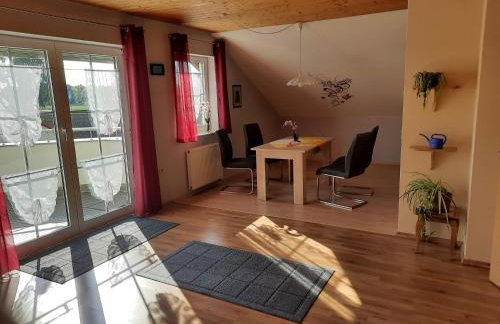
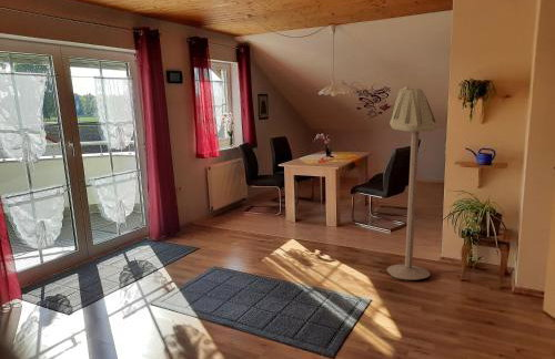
+ floor lamp [386,84,438,281]
